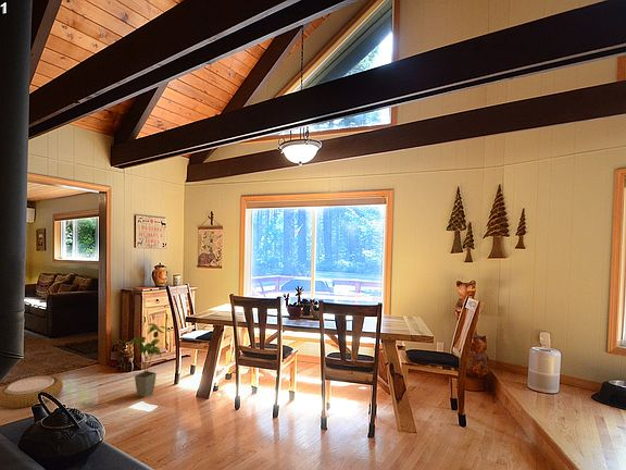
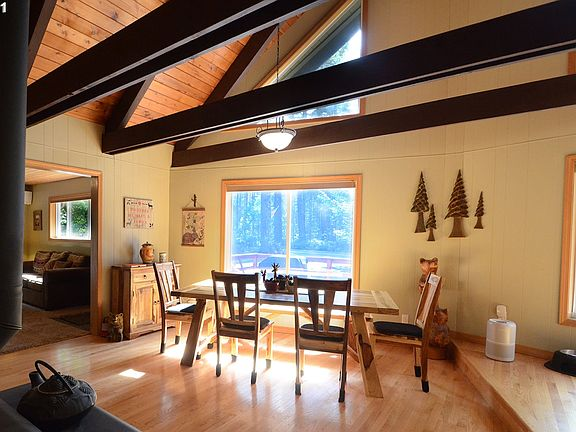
- house plant [128,322,171,398]
- woven basket [0,374,64,409]
